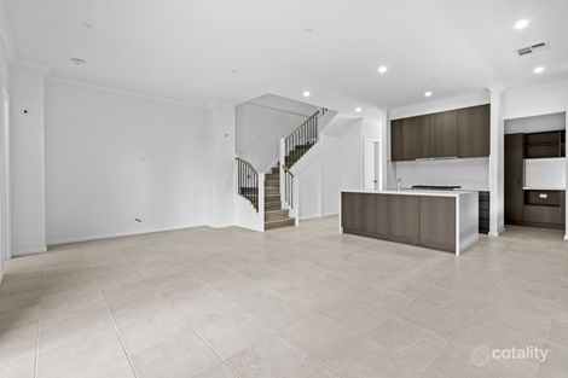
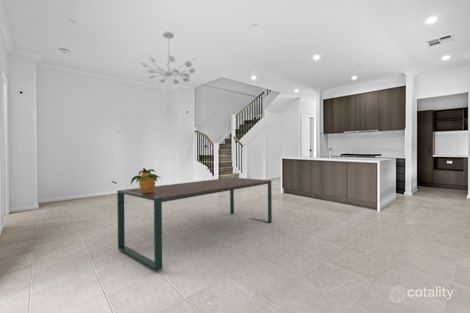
+ potted plant [130,167,161,193]
+ dining table [116,176,273,272]
+ chandelier [140,31,196,85]
